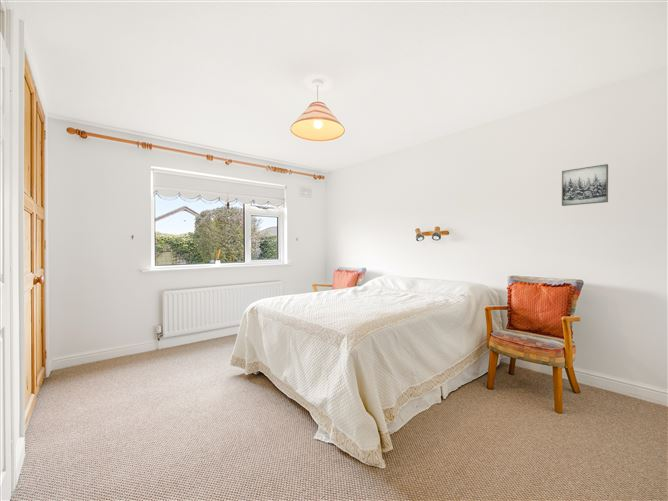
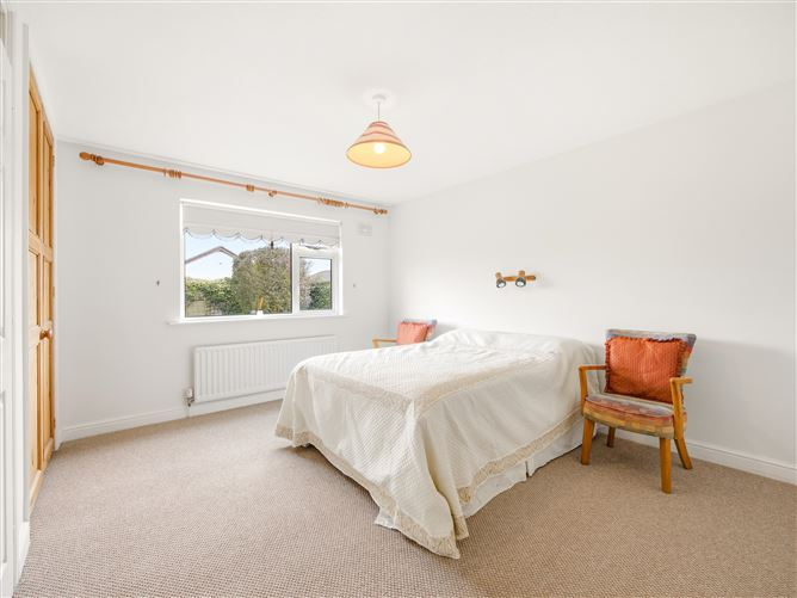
- wall art [561,163,609,207]
